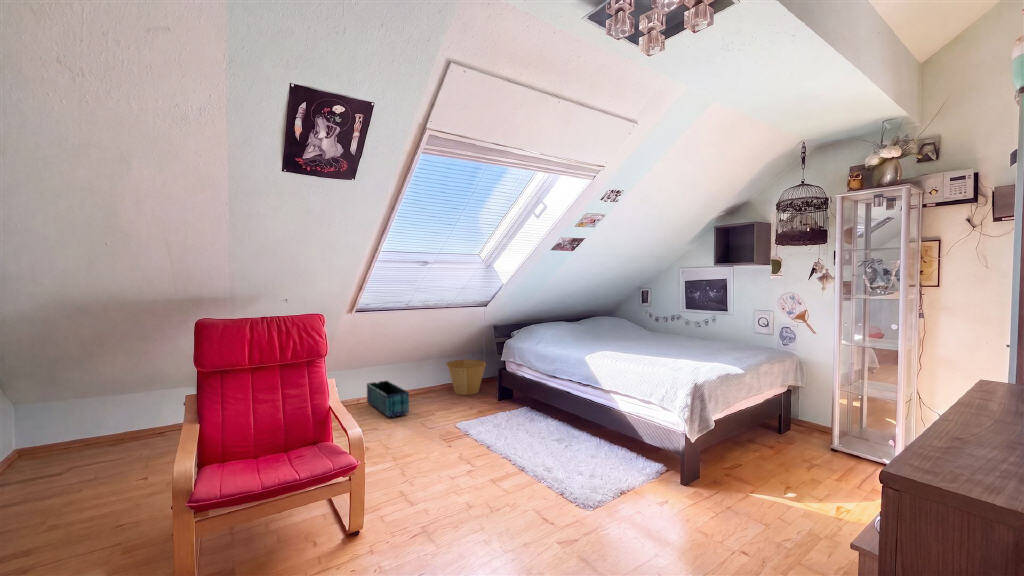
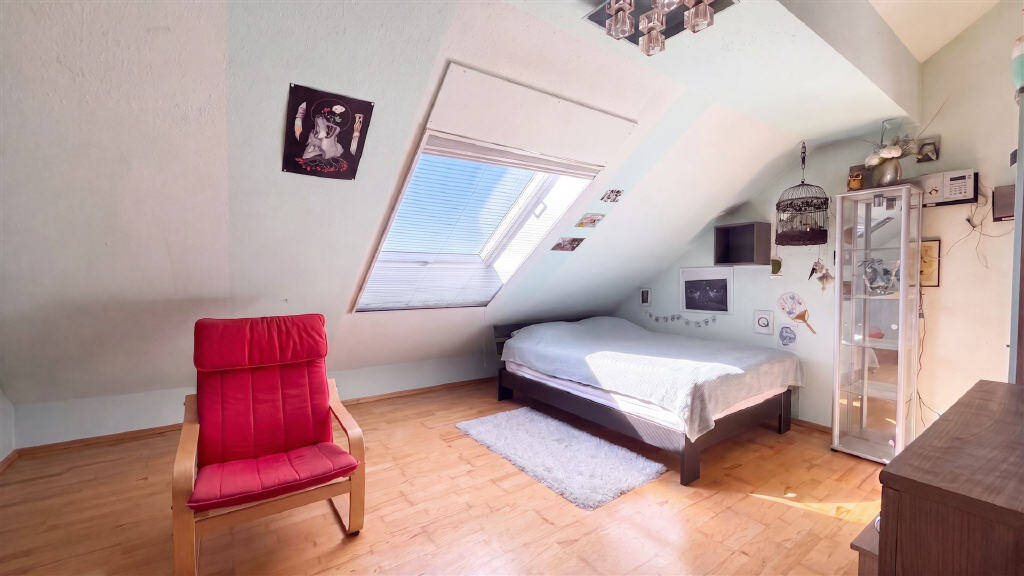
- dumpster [366,380,410,419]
- basket [445,359,487,396]
